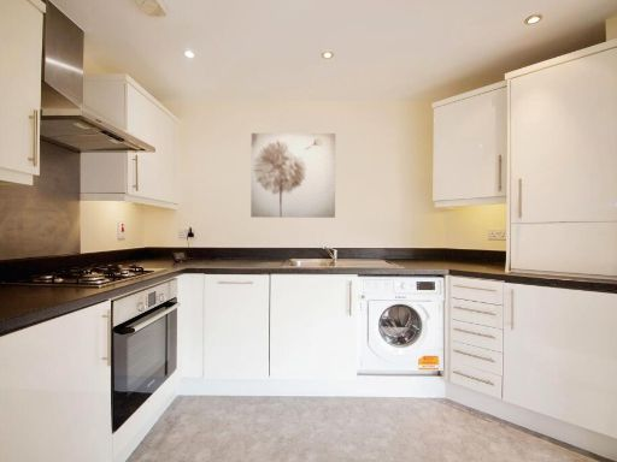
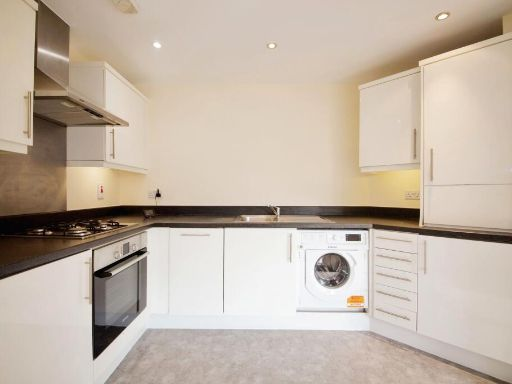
- wall art [249,132,336,219]
